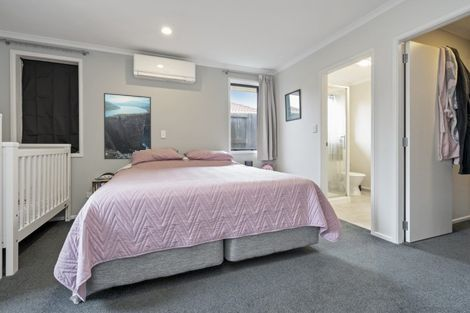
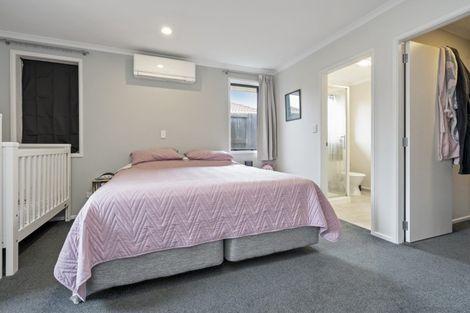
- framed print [103,92,152,160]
